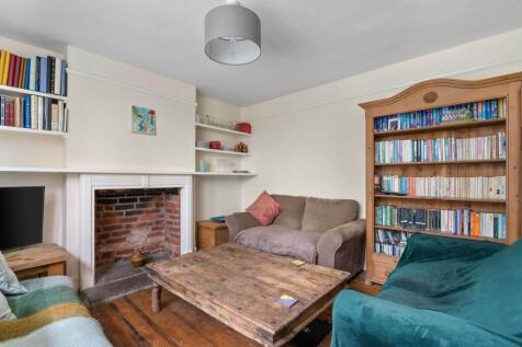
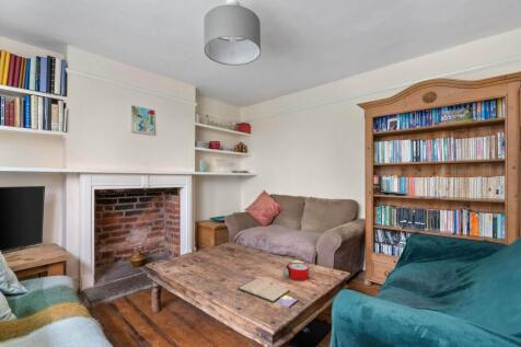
+ alarm clock [282,262,314,281]
+ hardback book [236,278,291,303]
